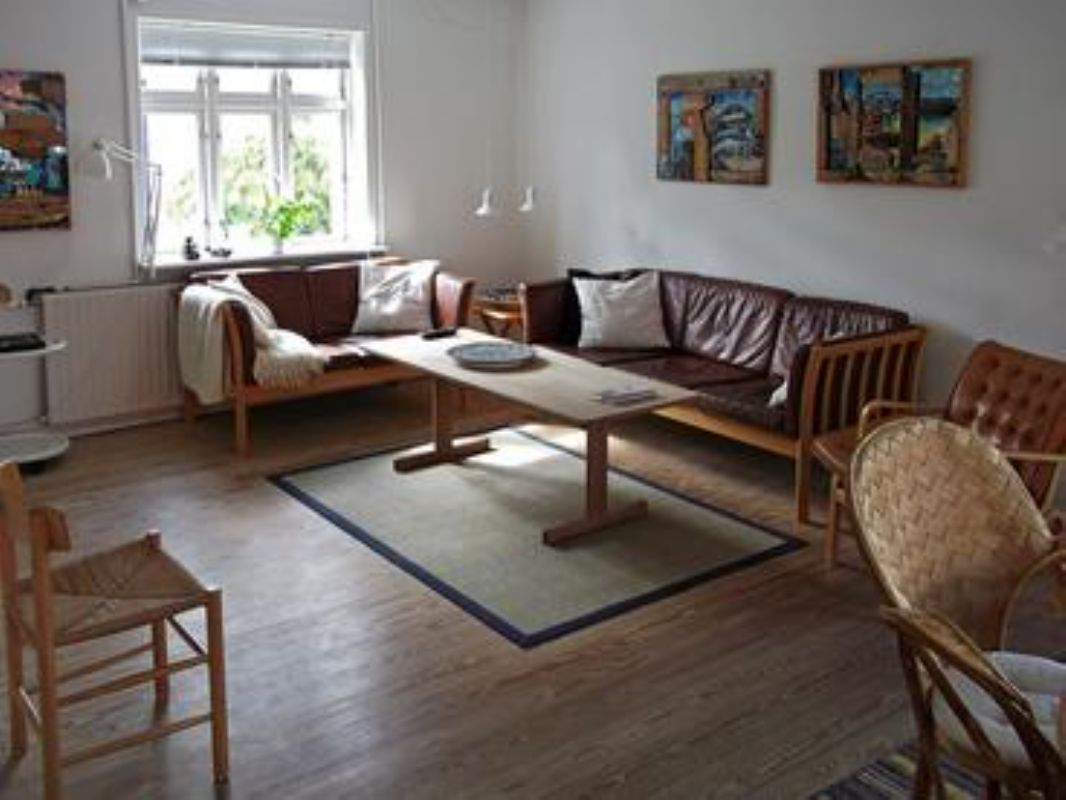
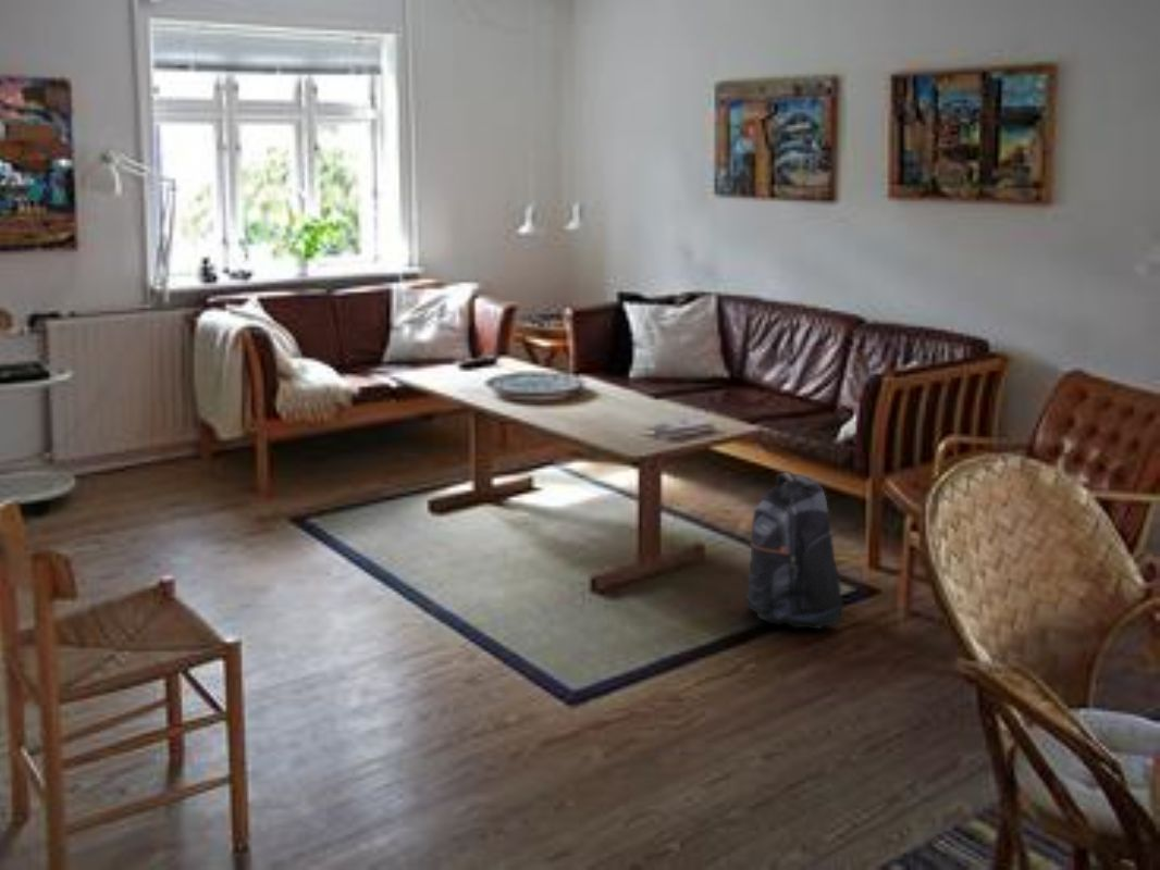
+ backpack [745,471,843,630]
